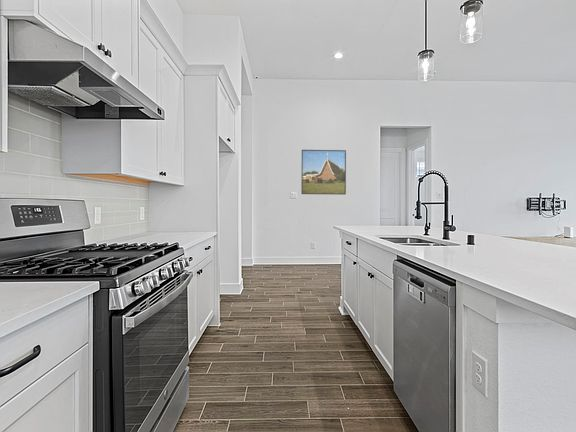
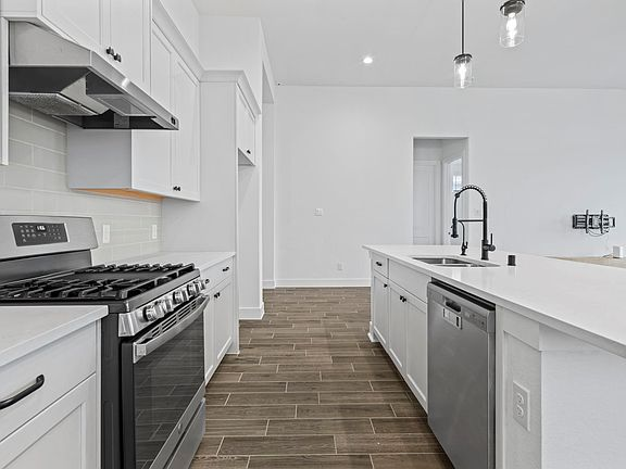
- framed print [300,149,347,196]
